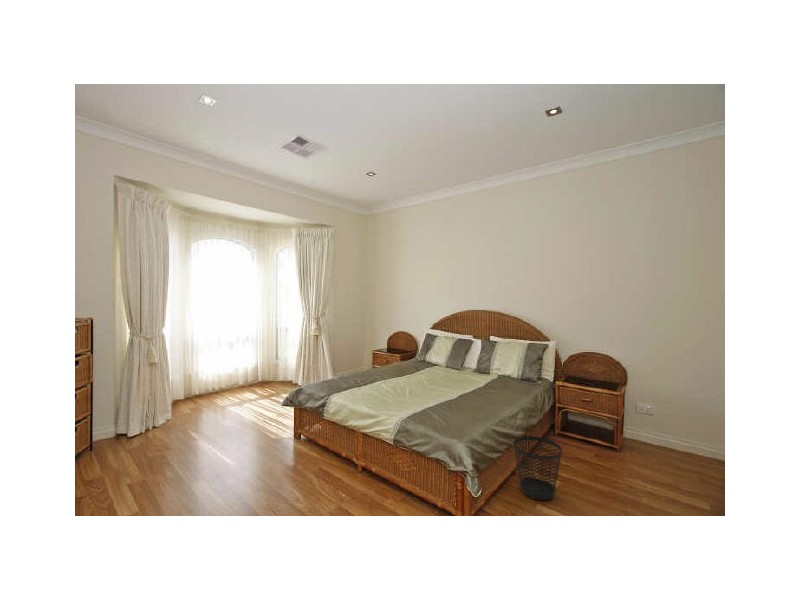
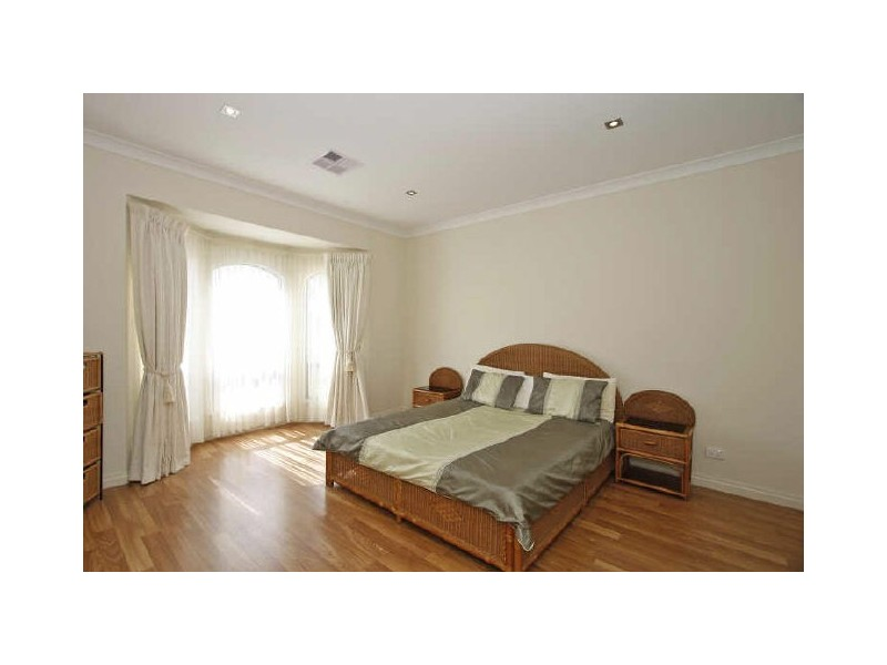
- wastebasket [512,435,563,501]
